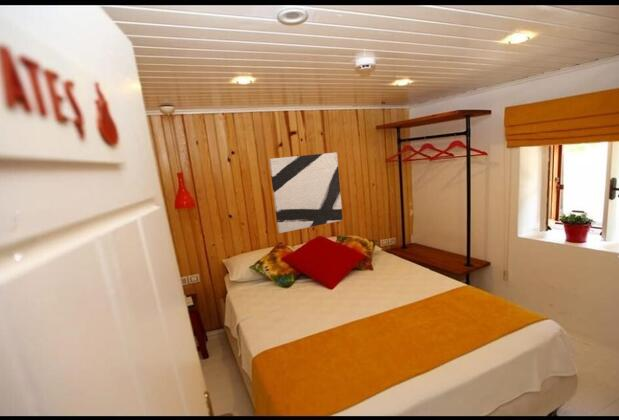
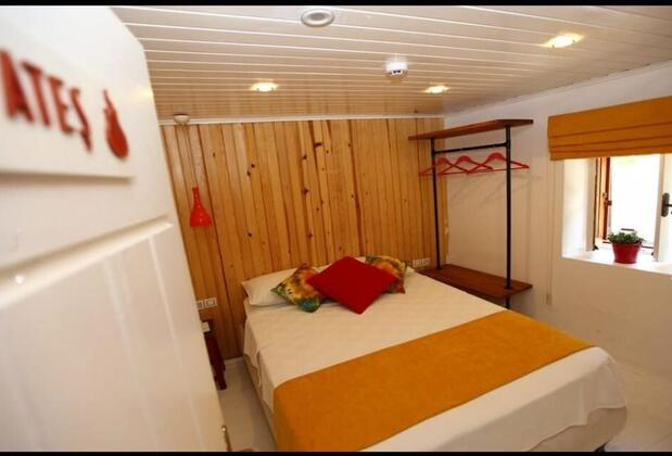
- wall art [268,151,344,234]
